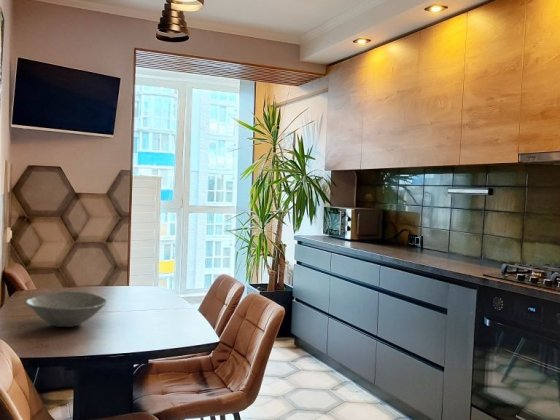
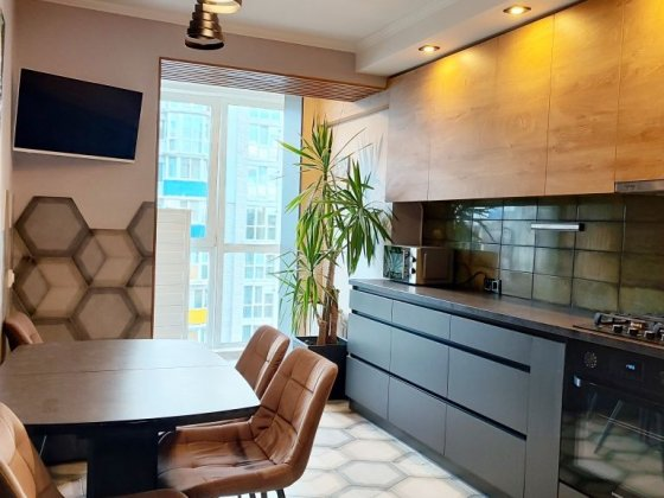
- bowl [24,291,108,328]
